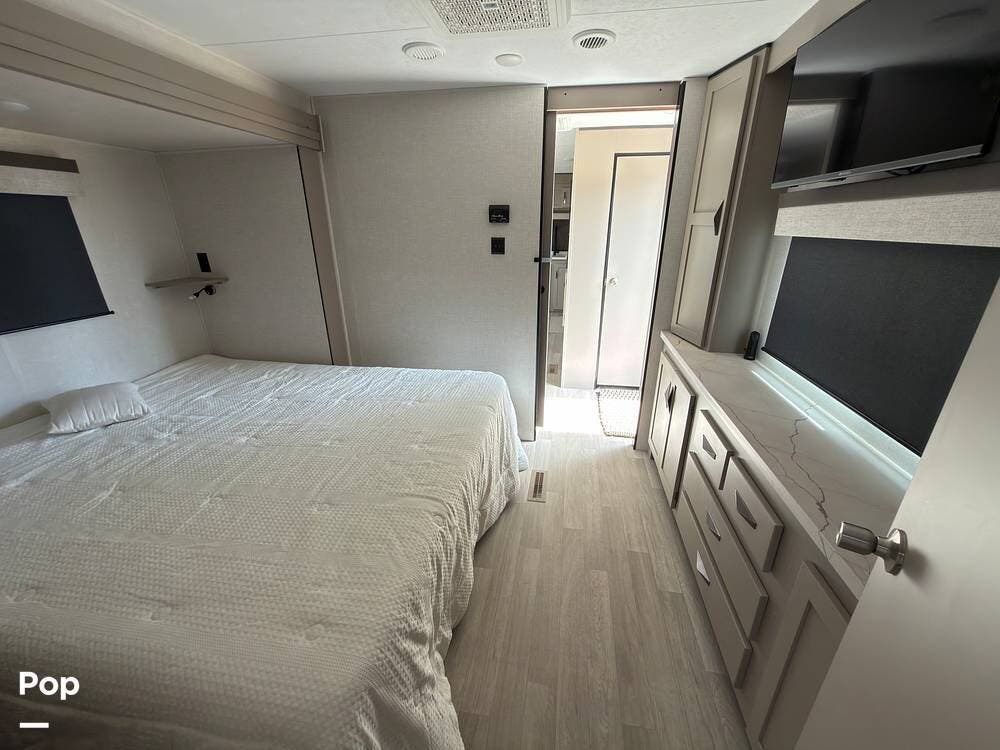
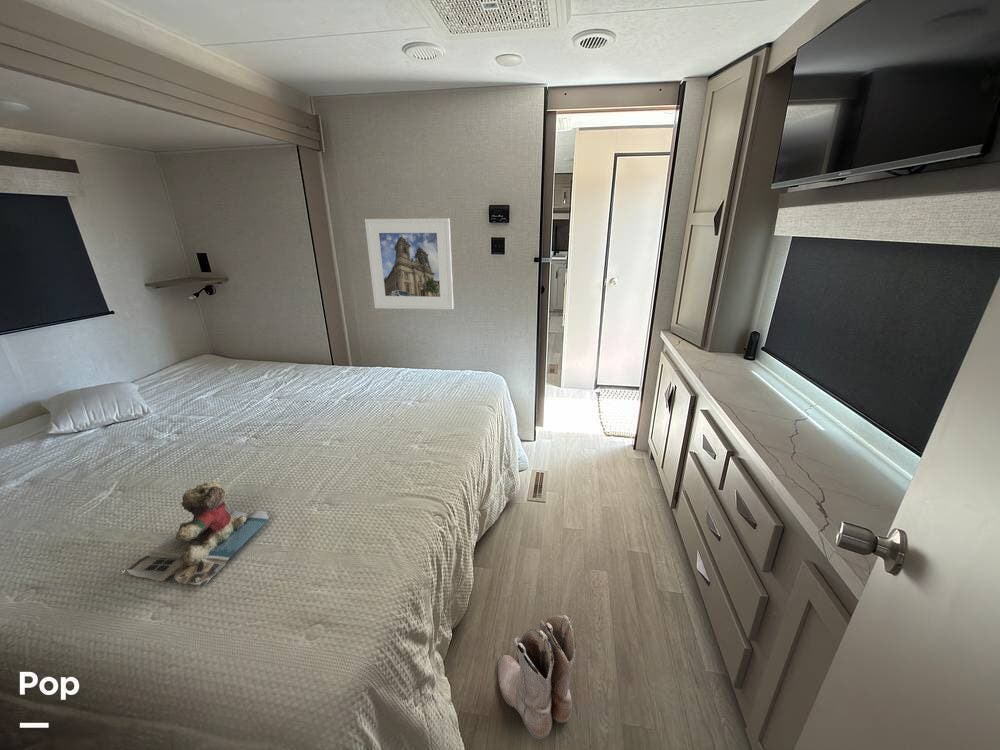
+ teddy bear [126,480,270,587]
+ boots [497,614,577,740]
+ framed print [364,217,455,311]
